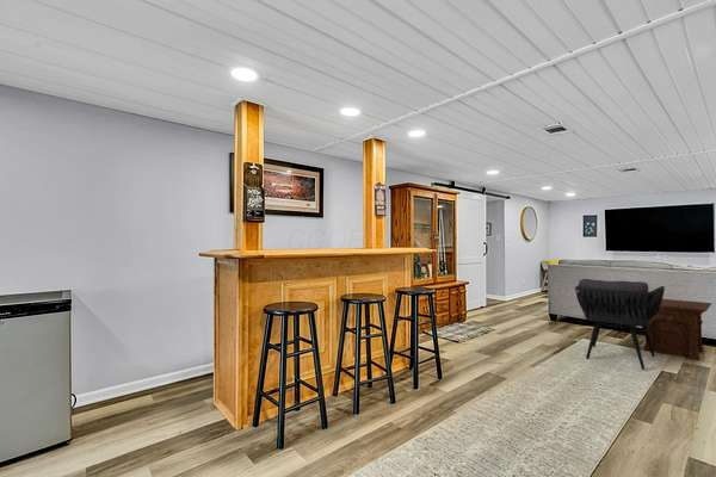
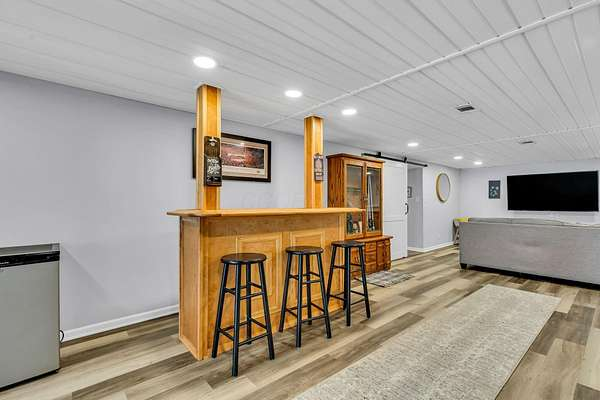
- armchair [574,278,666,371]
- side table [642,298,712,361]
